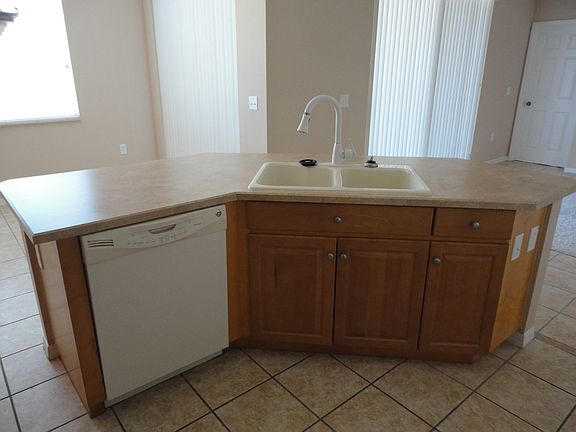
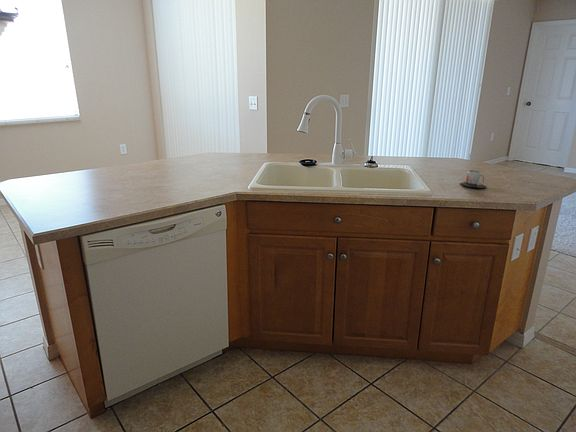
+ mug [459,170,487,189]
